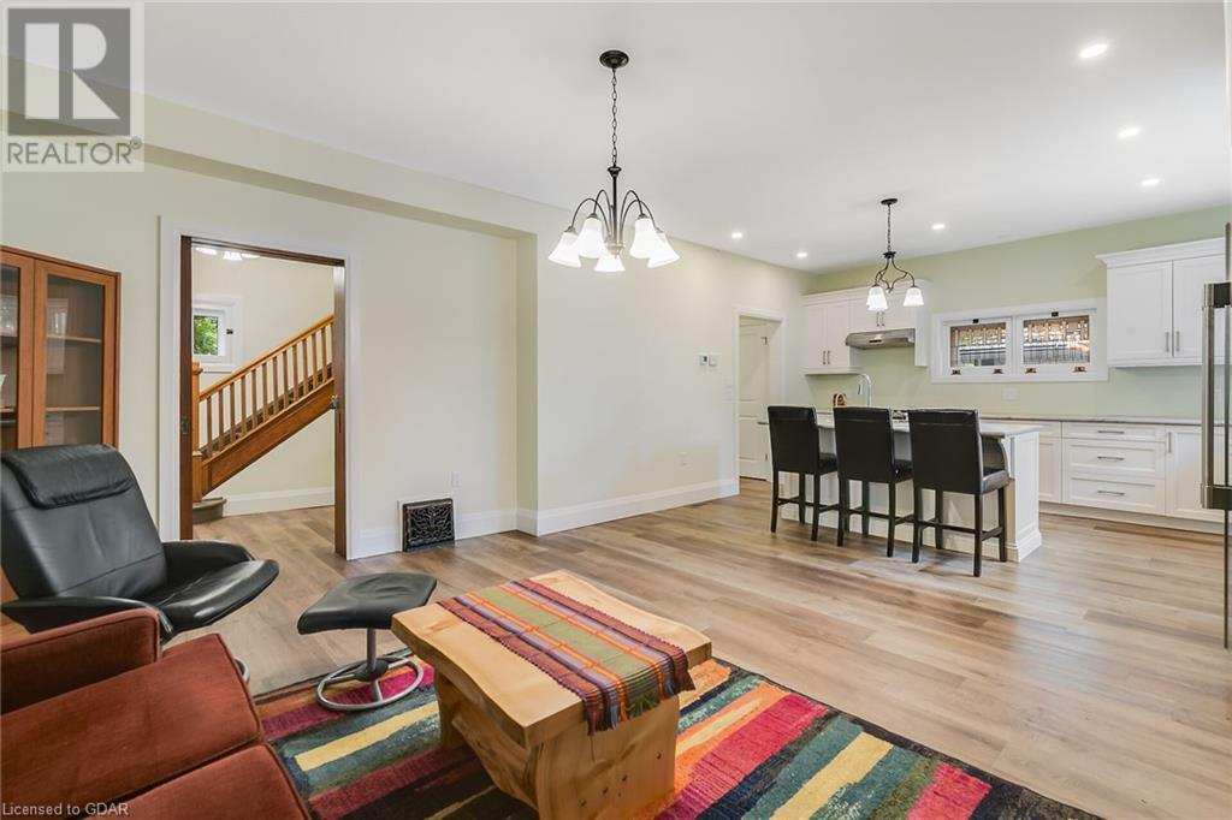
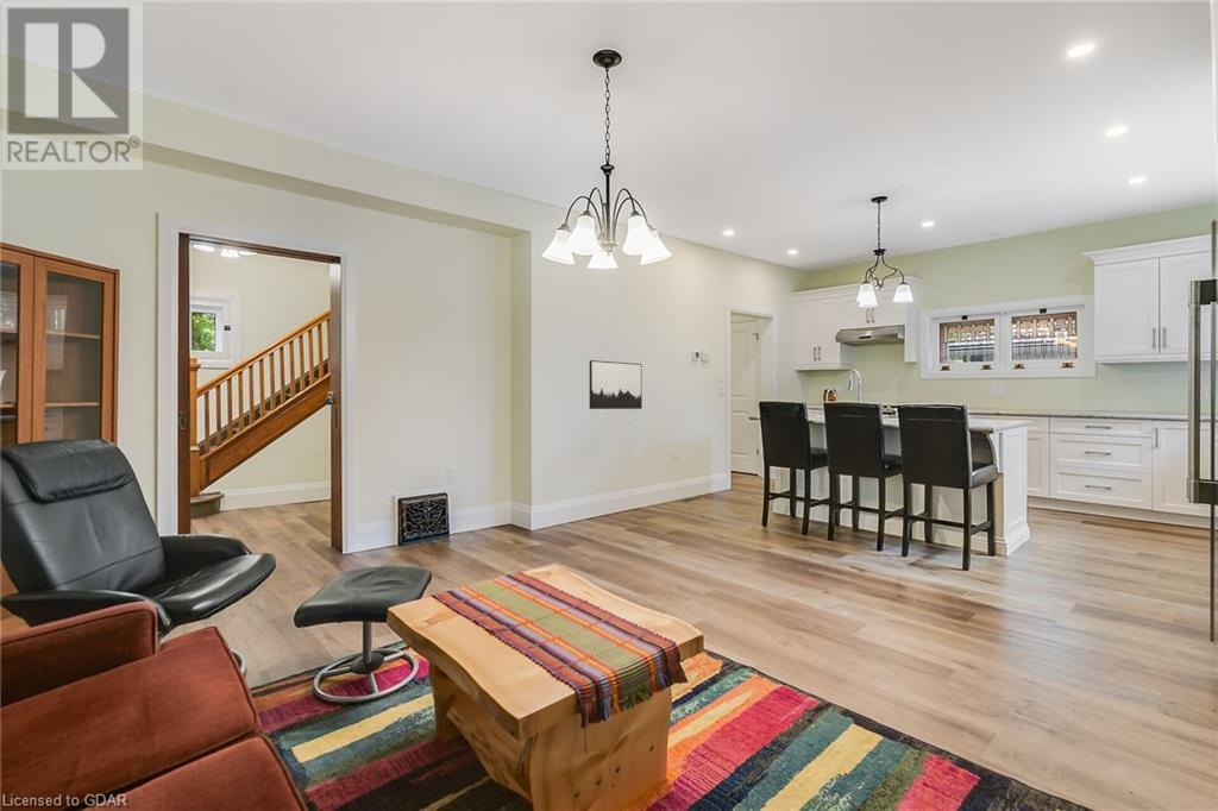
+ wall art [589,359,643,410]
